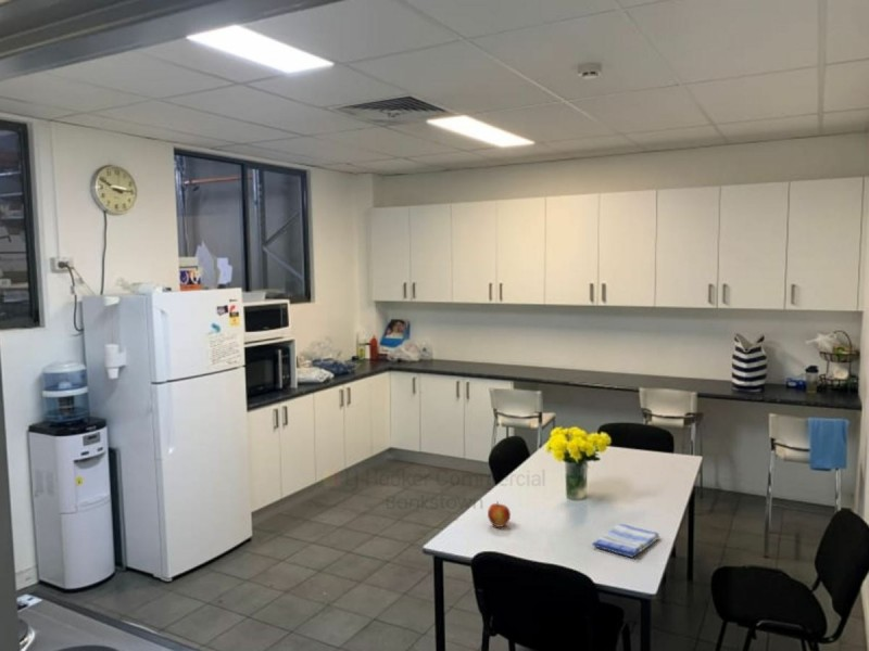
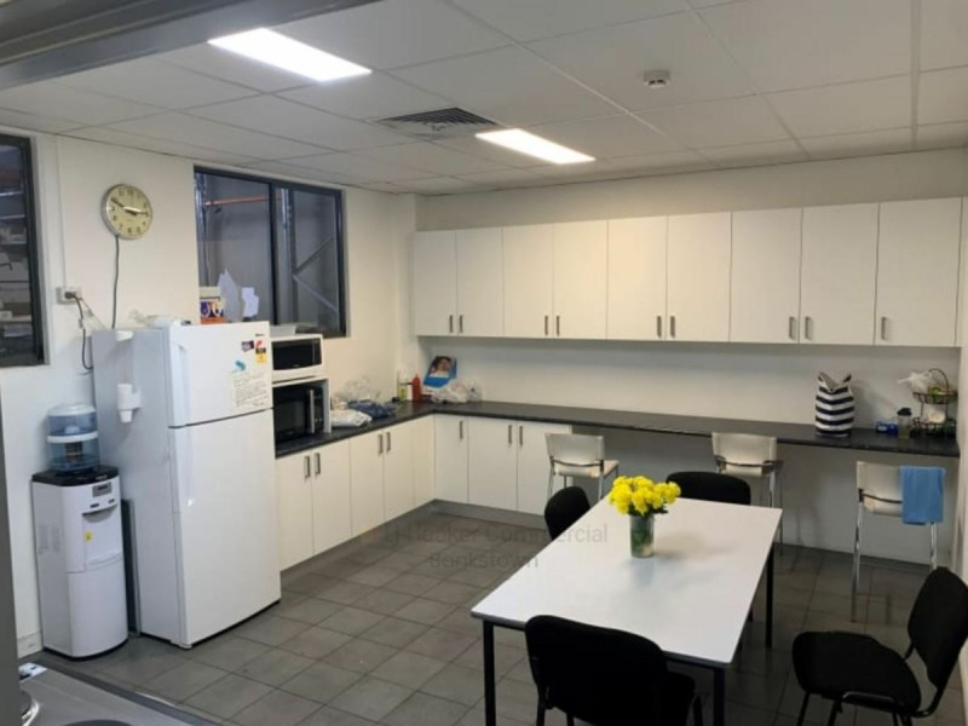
- dish towel [591,523,662,559]
- apple [487,500,512,528]
